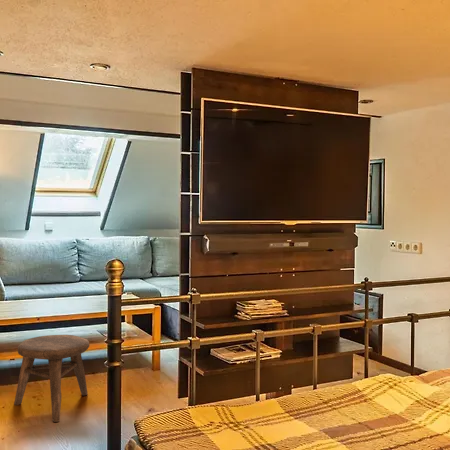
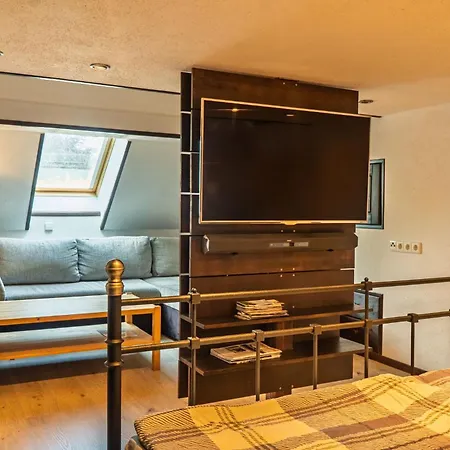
- stool [13,334,90,423]
